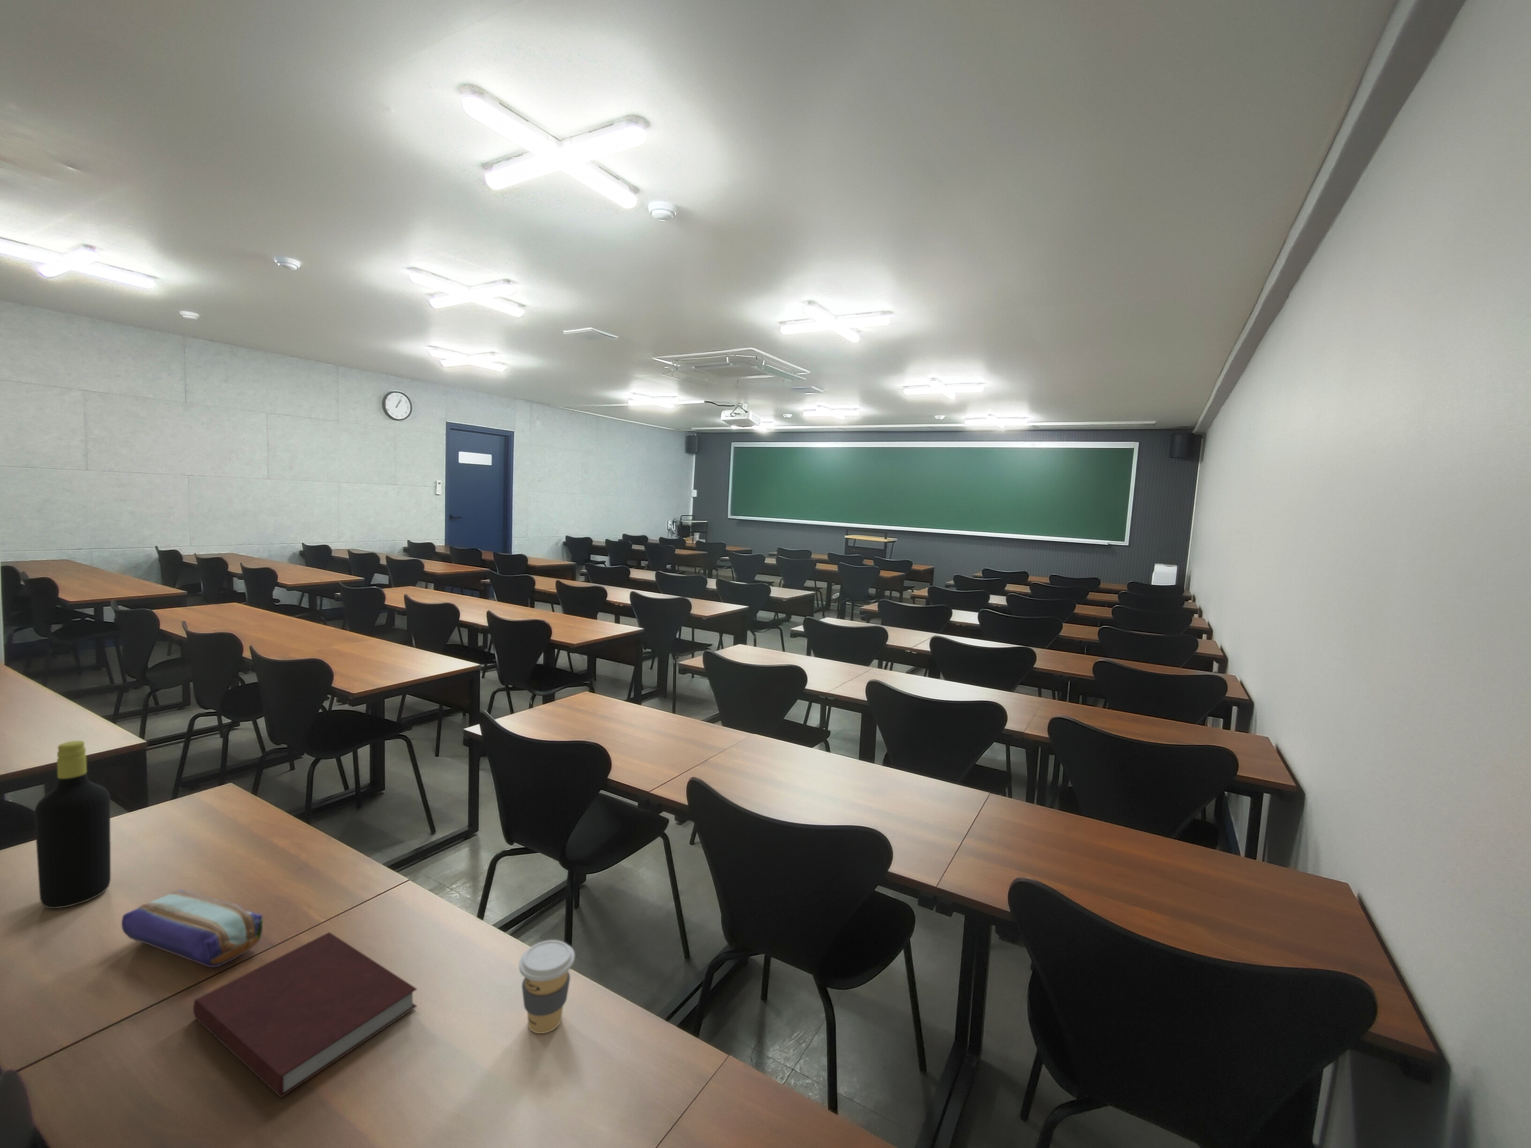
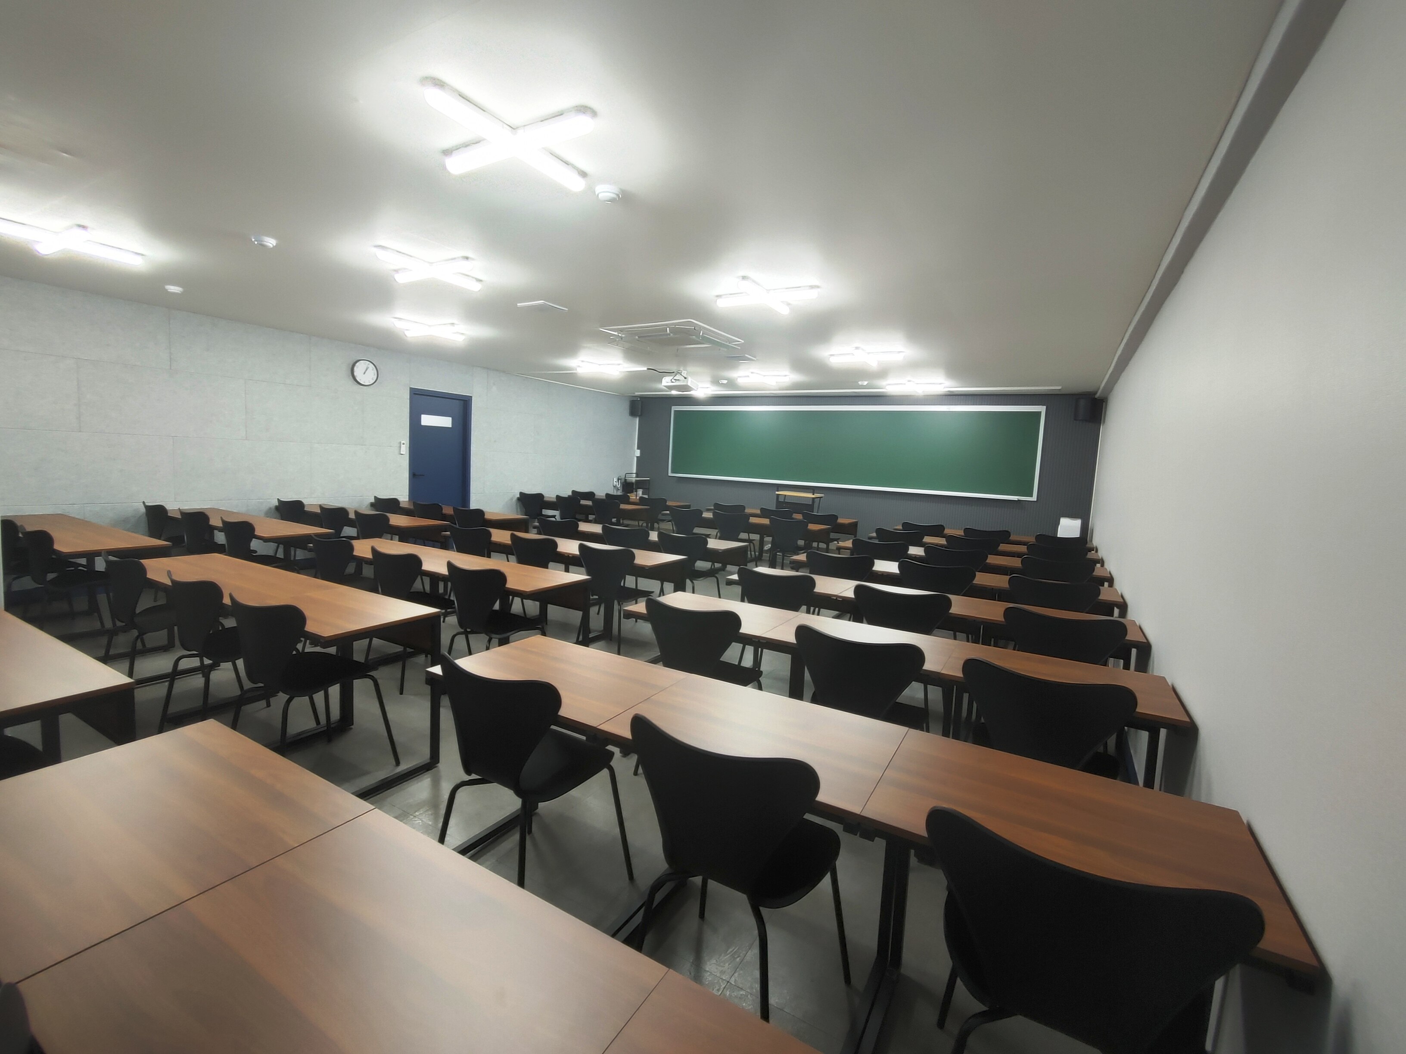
- notebook [193,932,417,1099]
- pencil case [121,889,264,968]
- bottle [34,740,111,909]
- coffee cup [518,939,575,1033]
